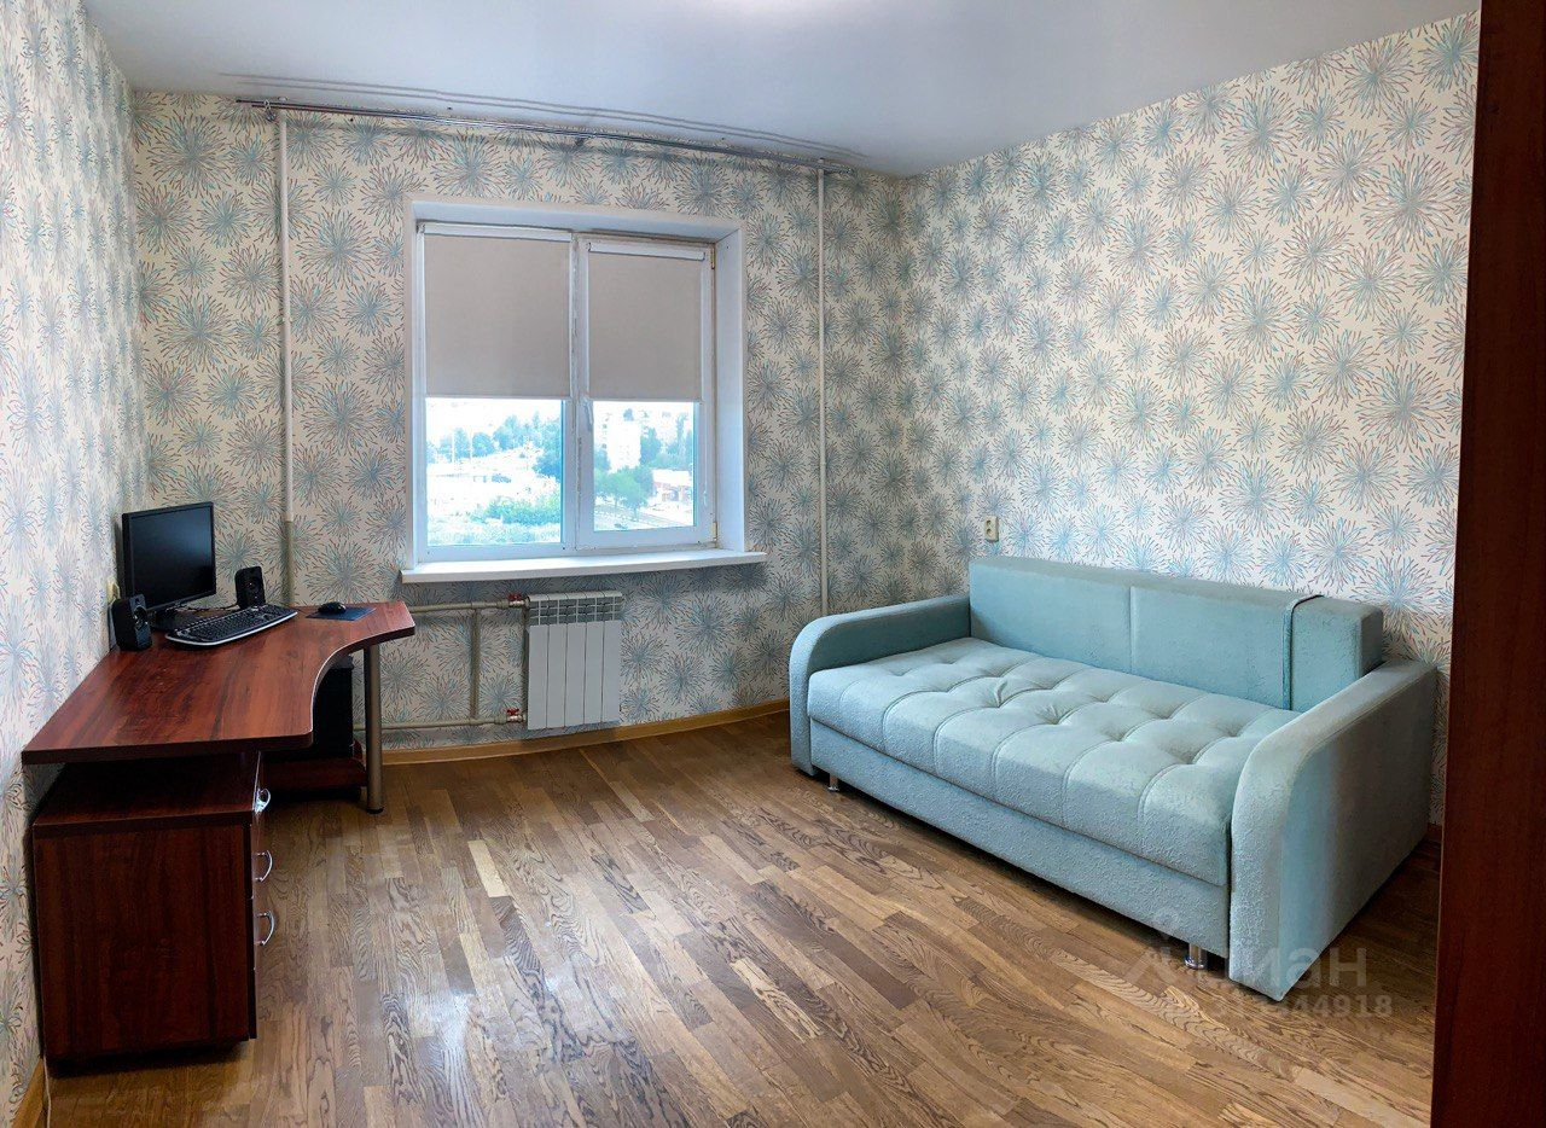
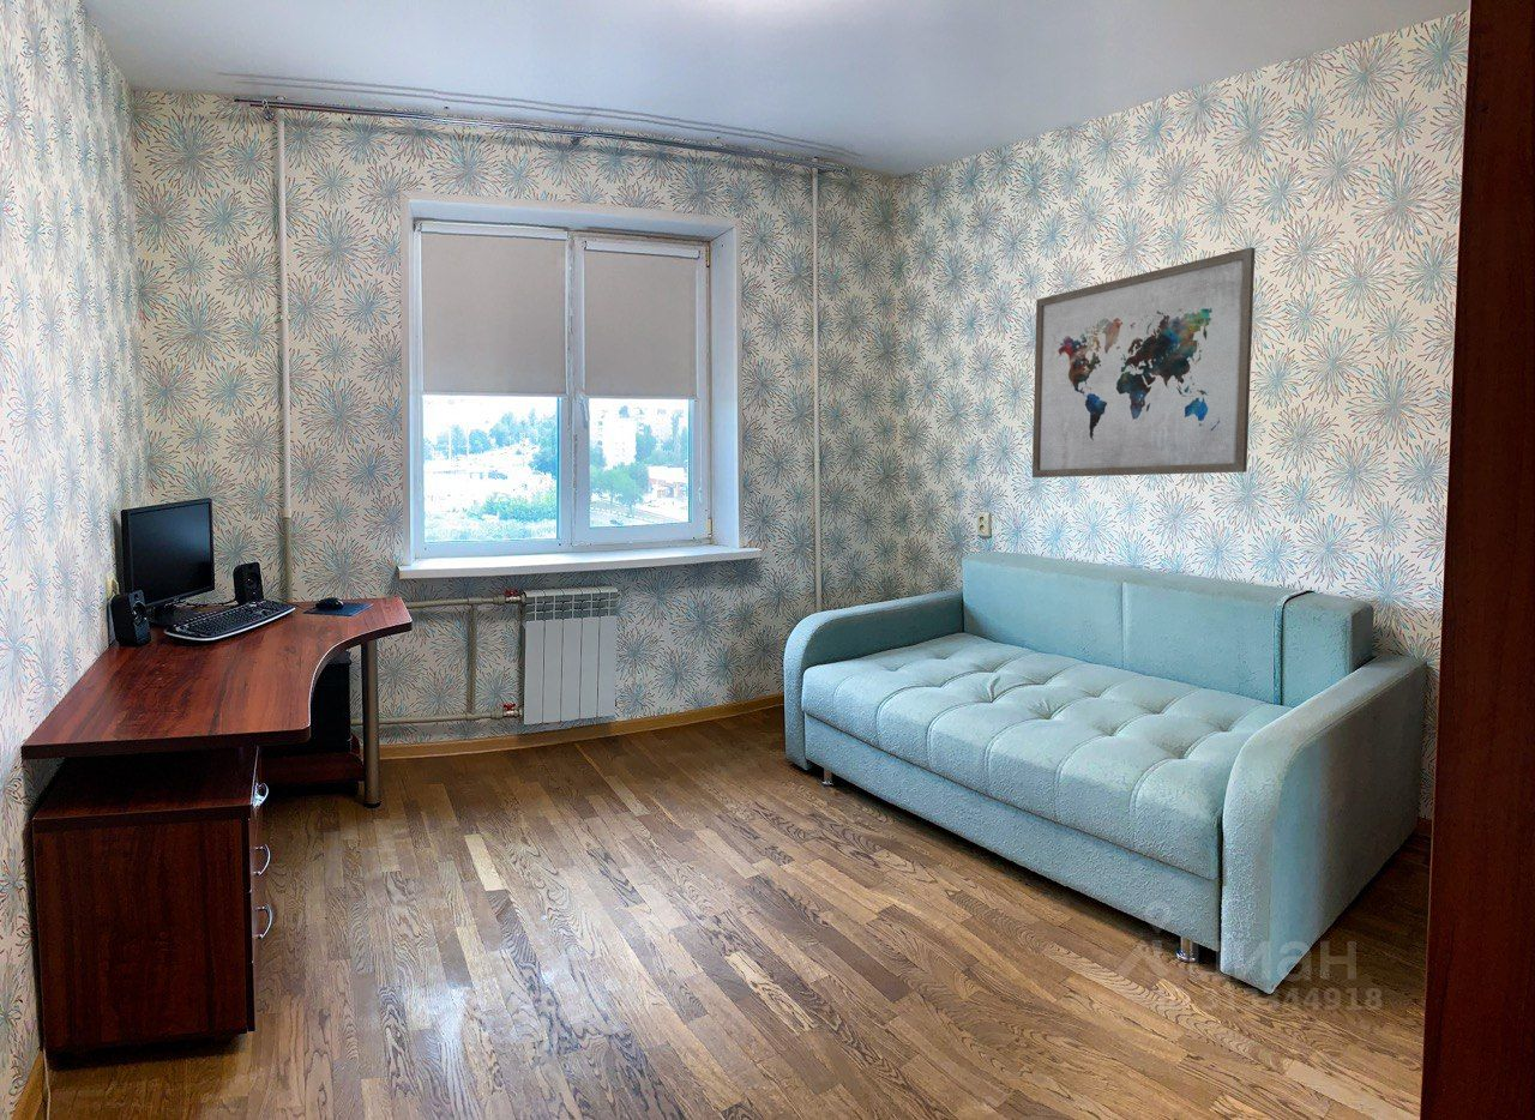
+ wall art [1031,246,1257,478]
